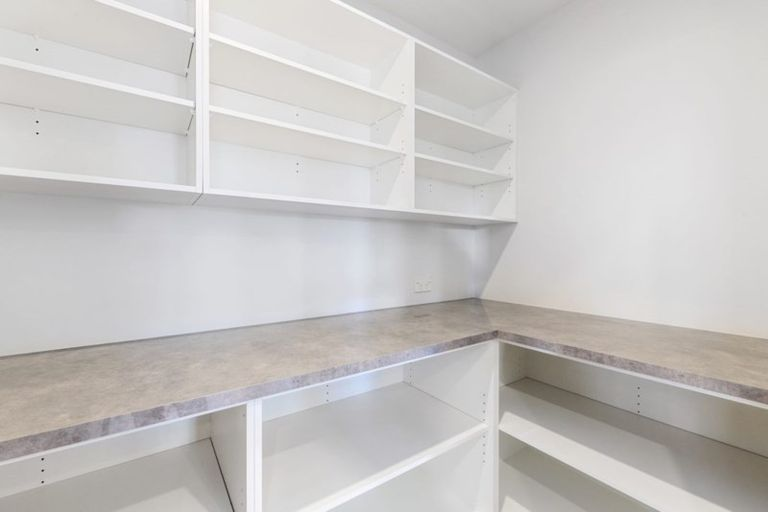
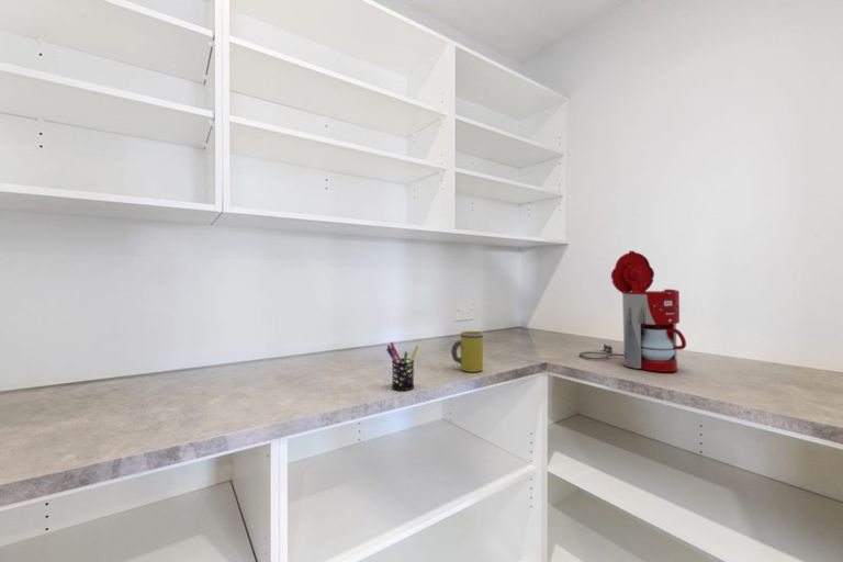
+ mug [450,330,484,373]
+ coffee maker [578,250,687,373]
+ pen holder [385,341,419,392]
